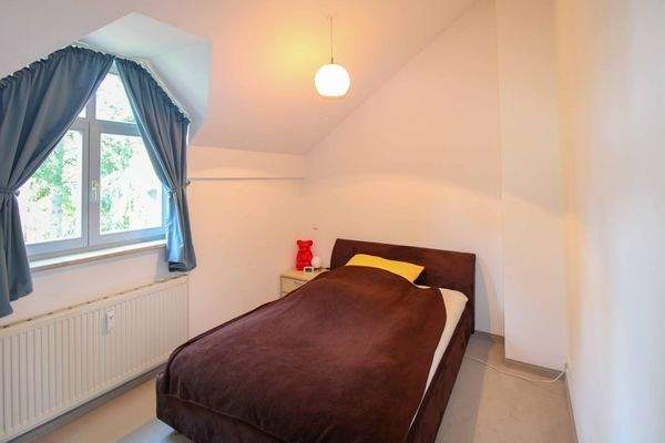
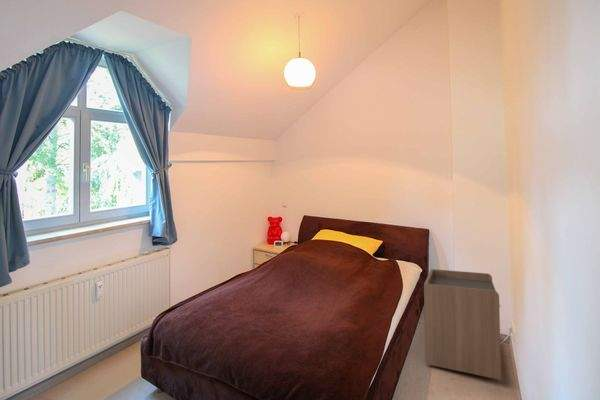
+ nightstand [423,268,502,381]
